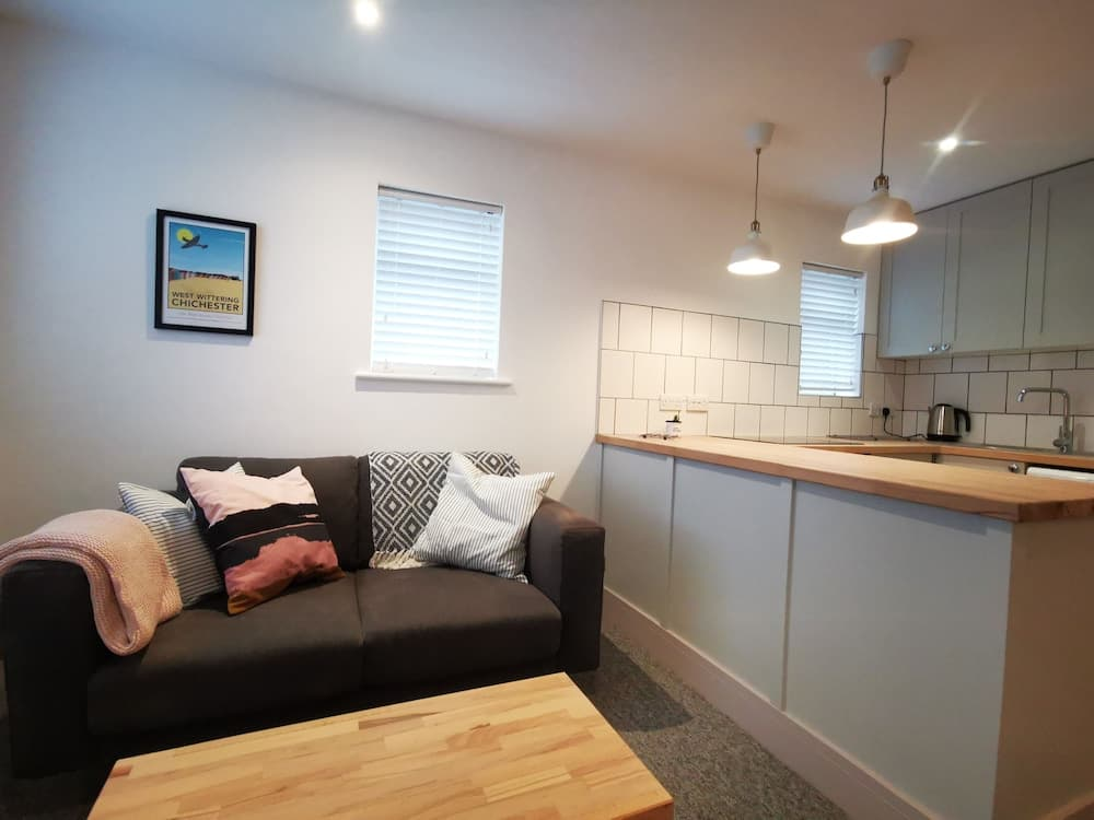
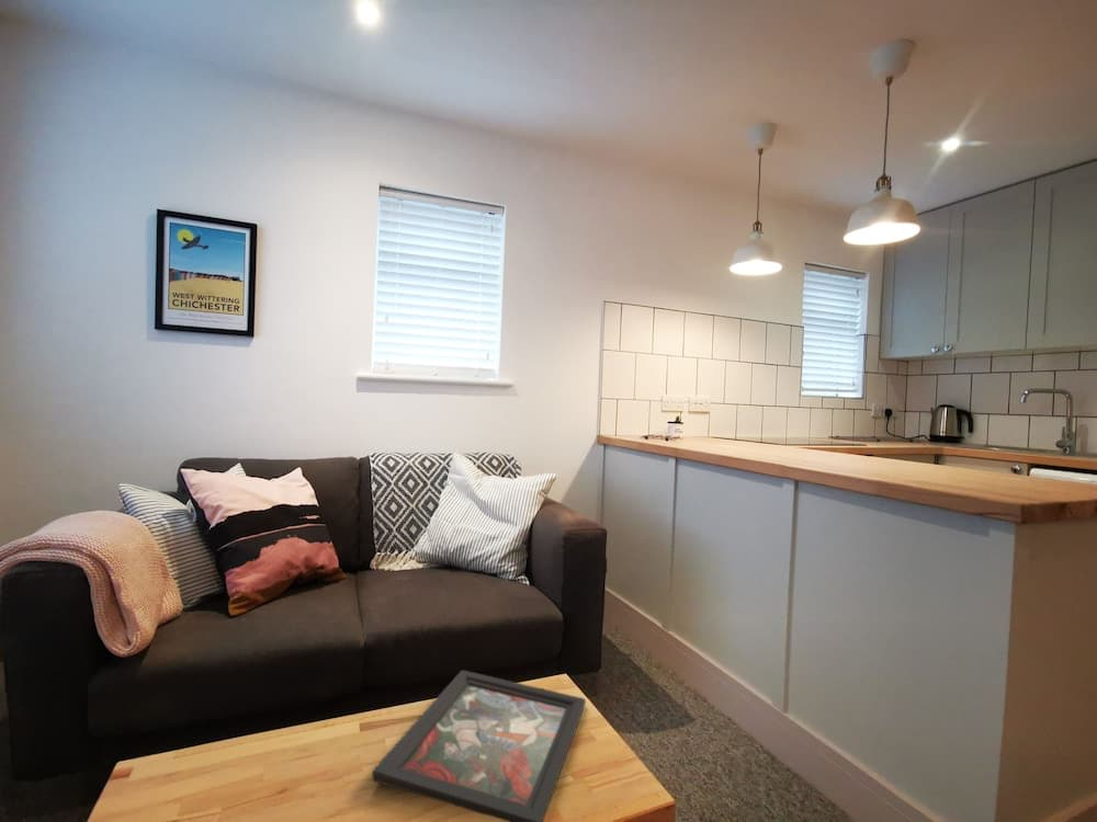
+ decorative tray [371,670,587,822]
